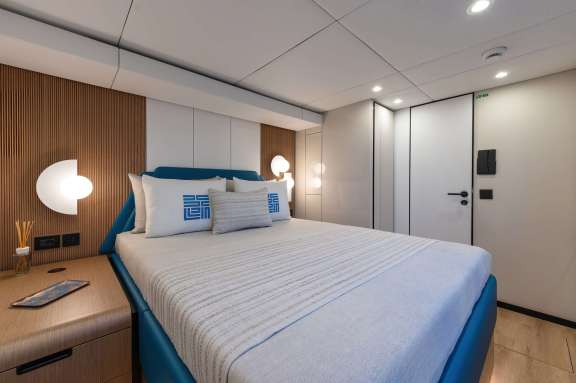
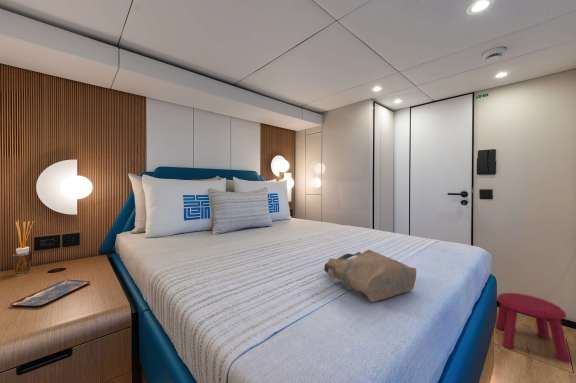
+ stool [494,292,572,364]
+ tote bag [323,249,417,303]
